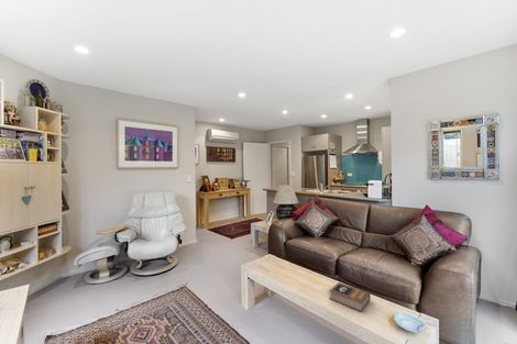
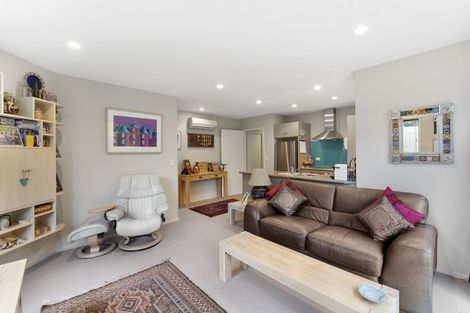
- book [328,281,372,312]
